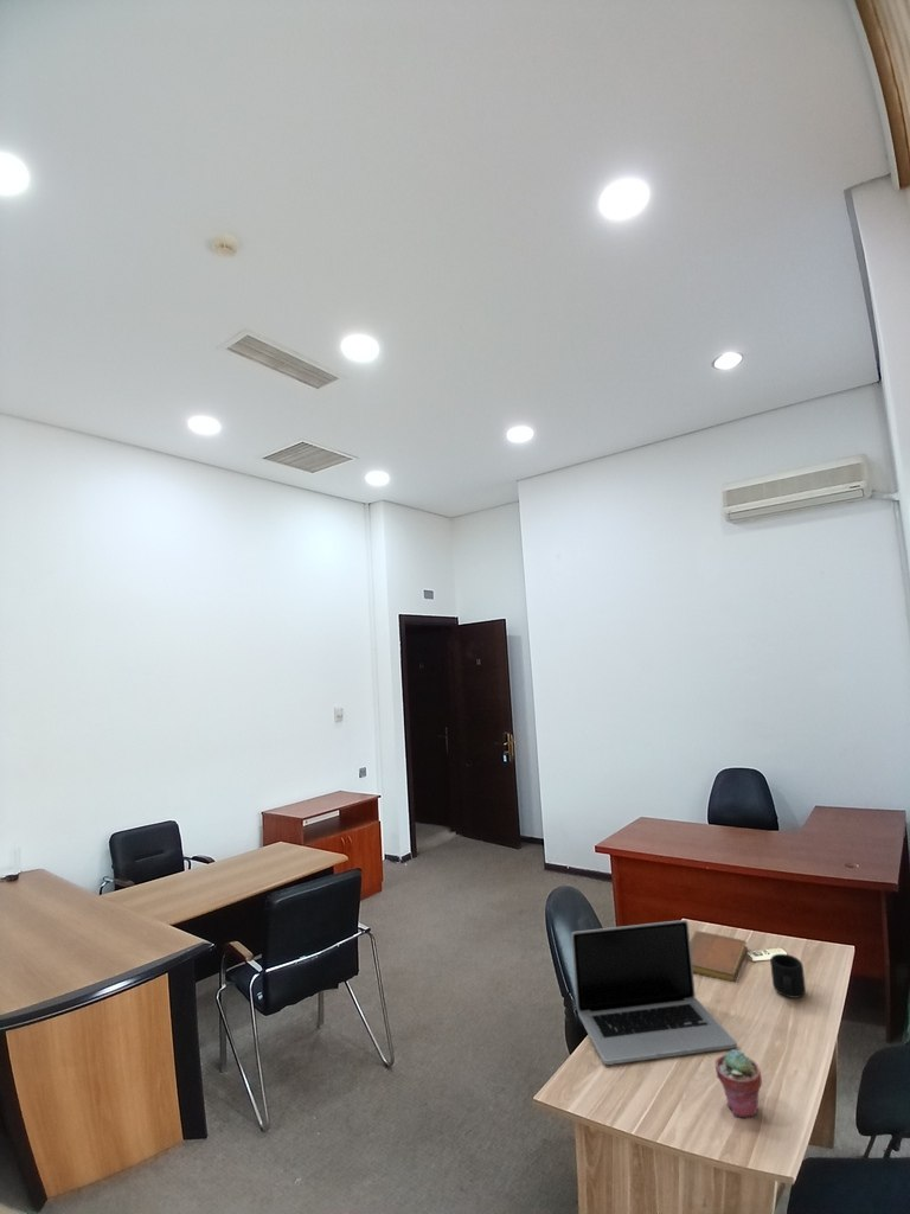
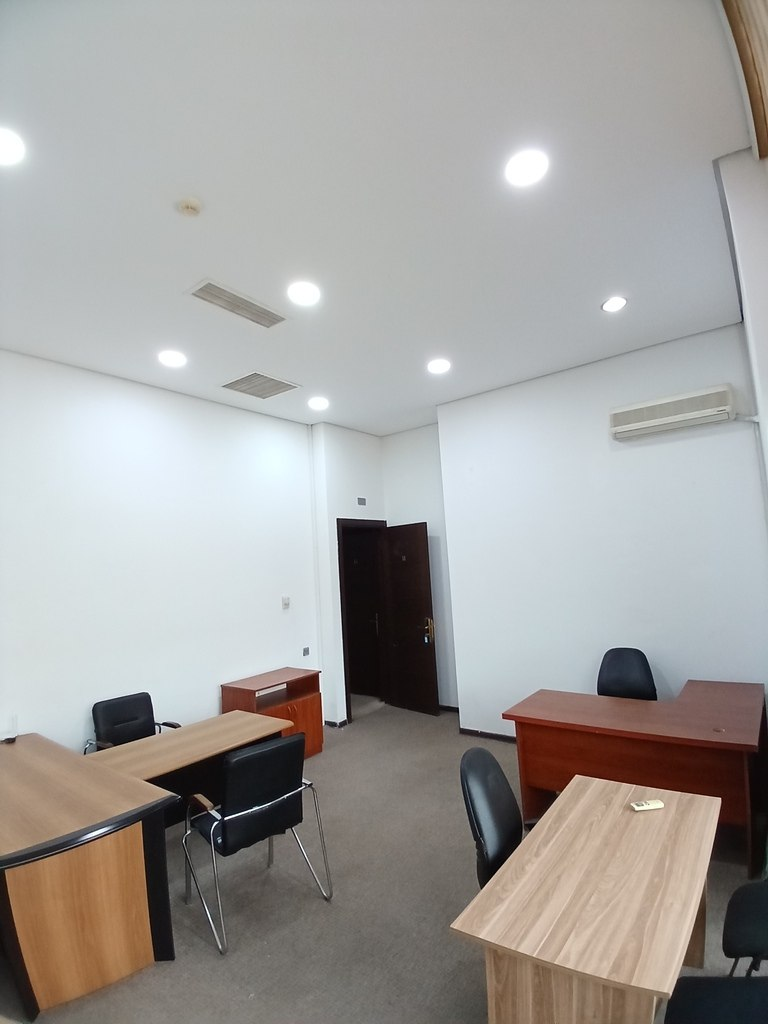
- notebook [690,929,749,983]
- potted succulent [714,1048,763,1119]
- laptop [570,919,738,1066]
- mug [769,953,807,999]
